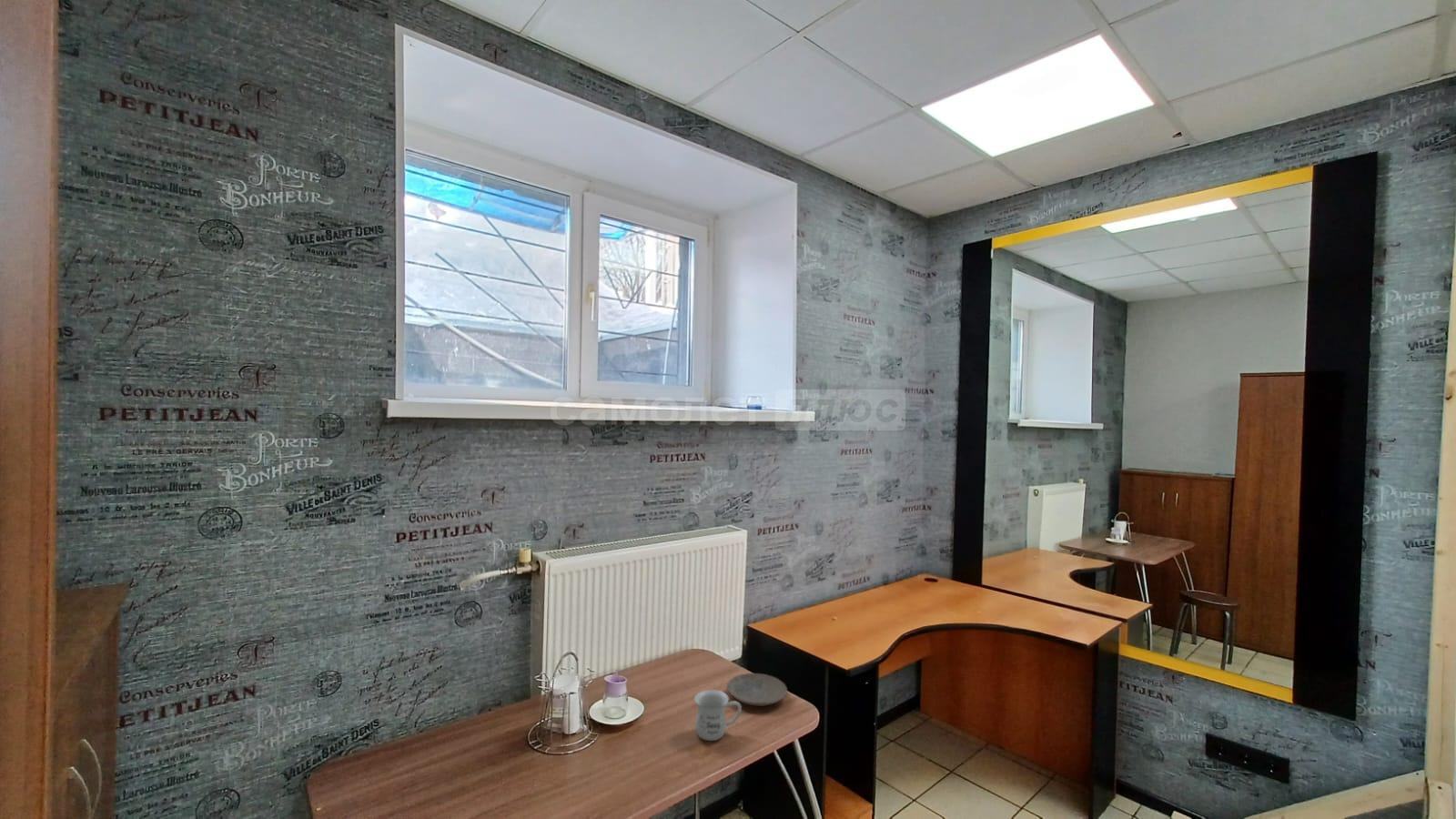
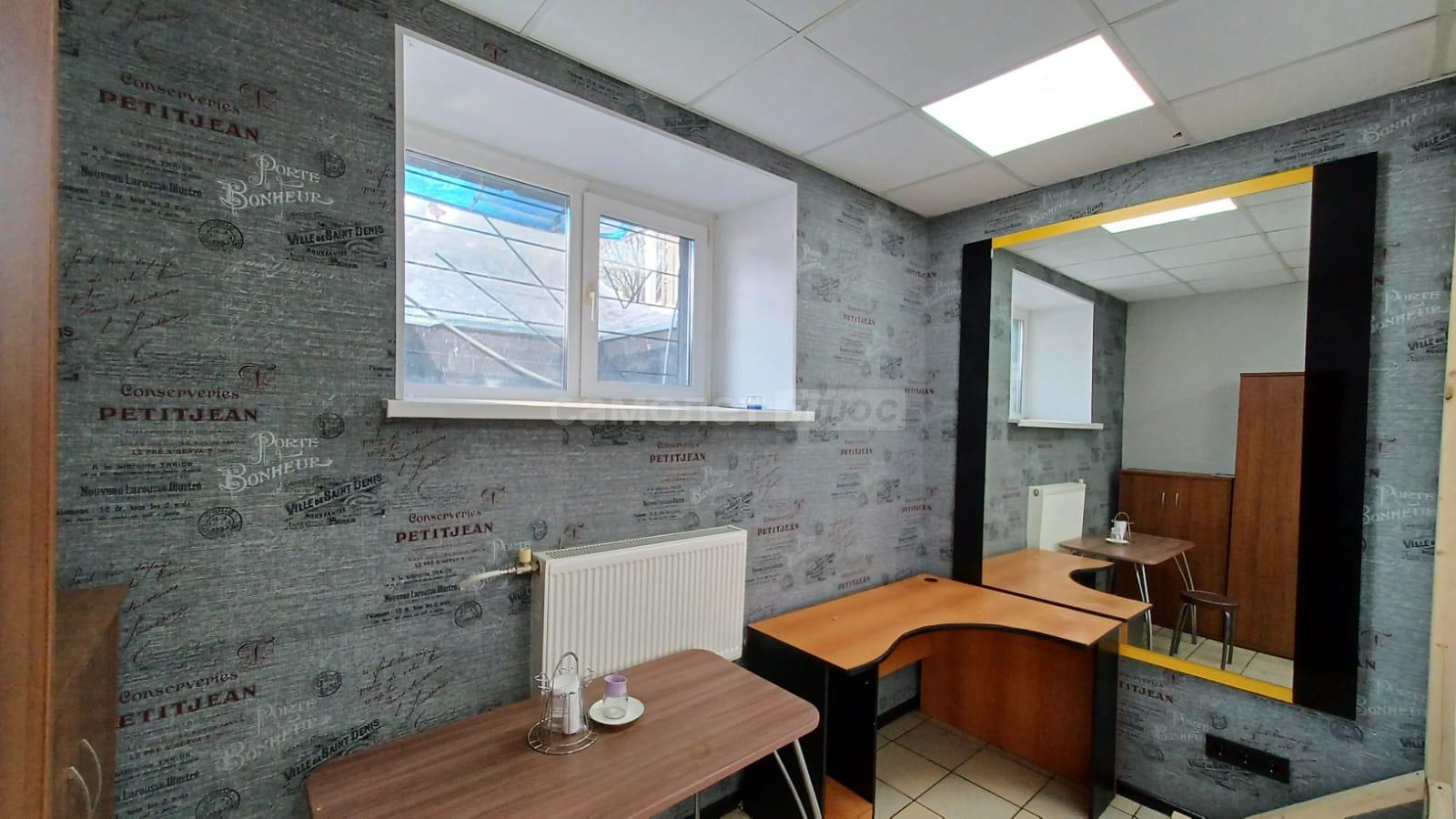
- plate [726,672,788,707]
- mug [693,689,743,742]
